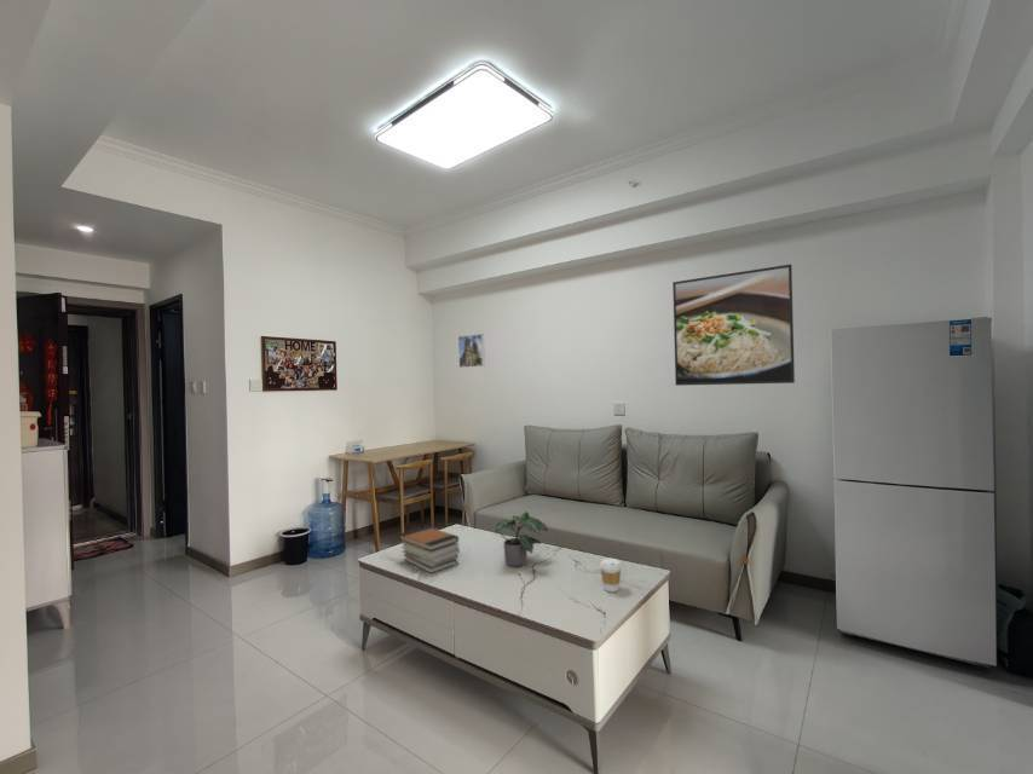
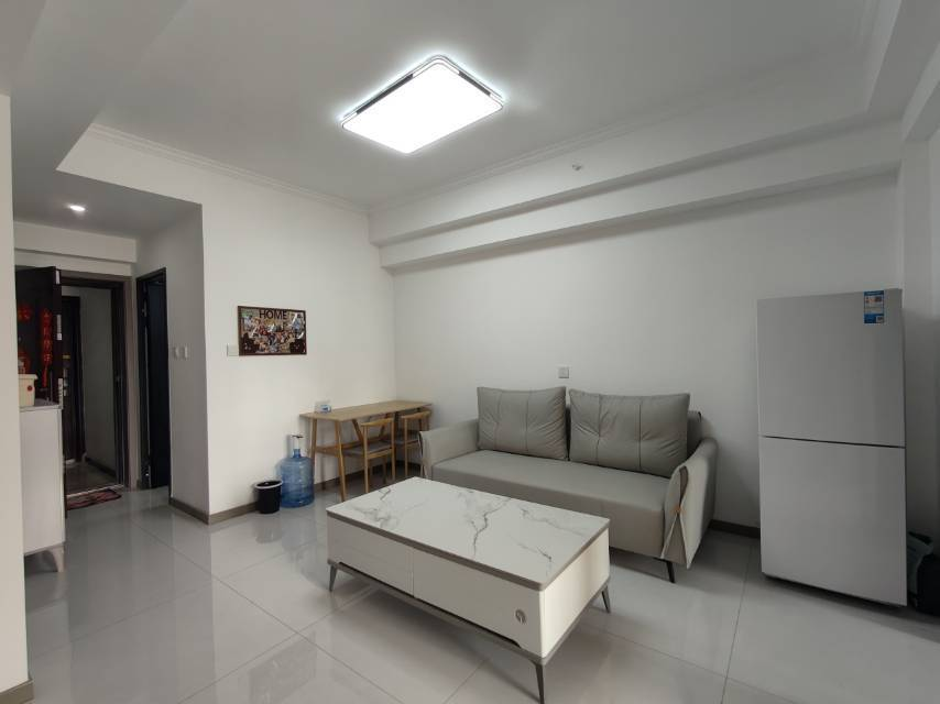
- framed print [671,264,796,387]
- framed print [457,333,486,369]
- book stack [398,525,461,574]
- potted plant [494,510,549,568]
- coffee cup [599,558,623,593]
